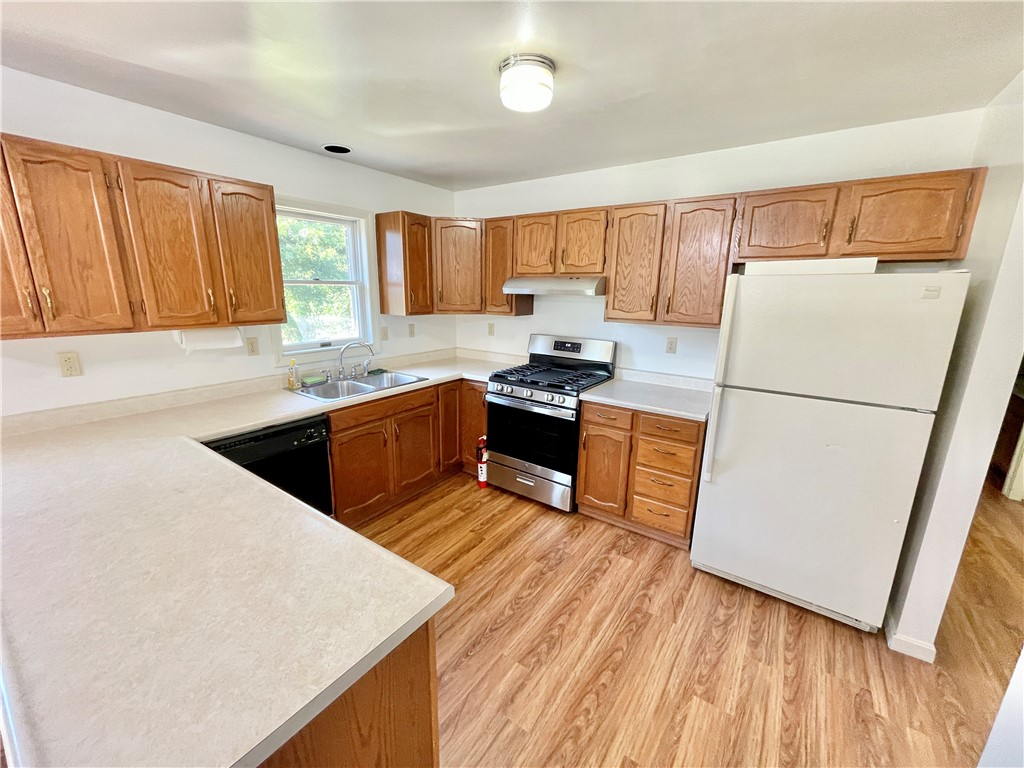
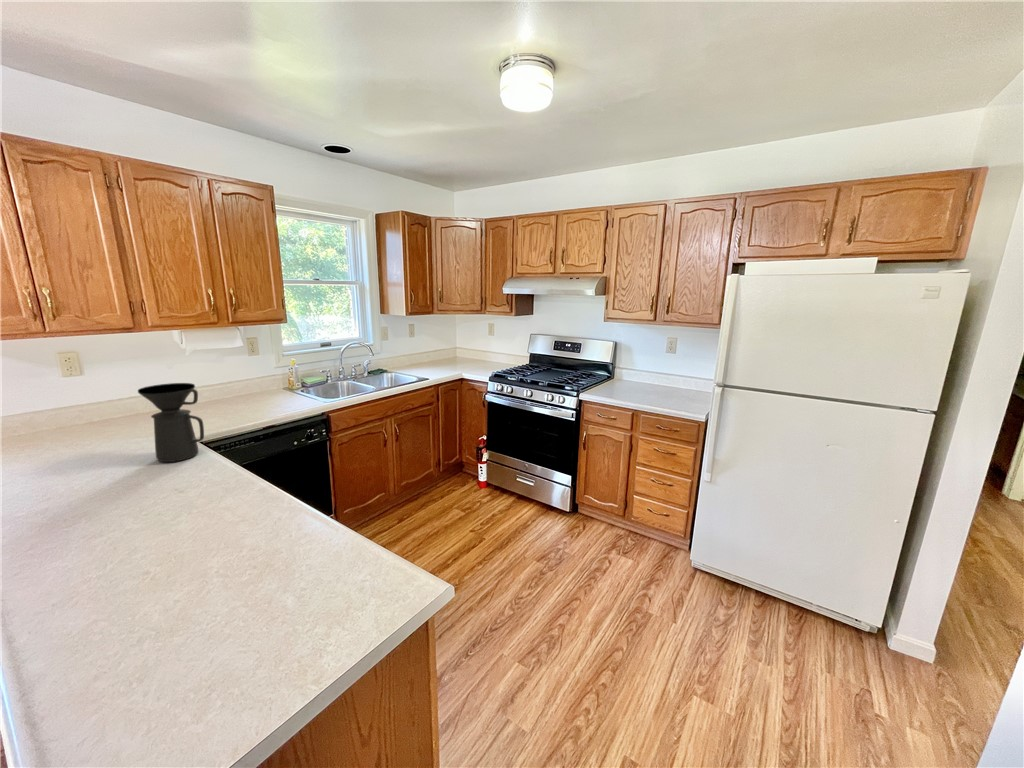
+ coffee maker [137,382,205,463]
